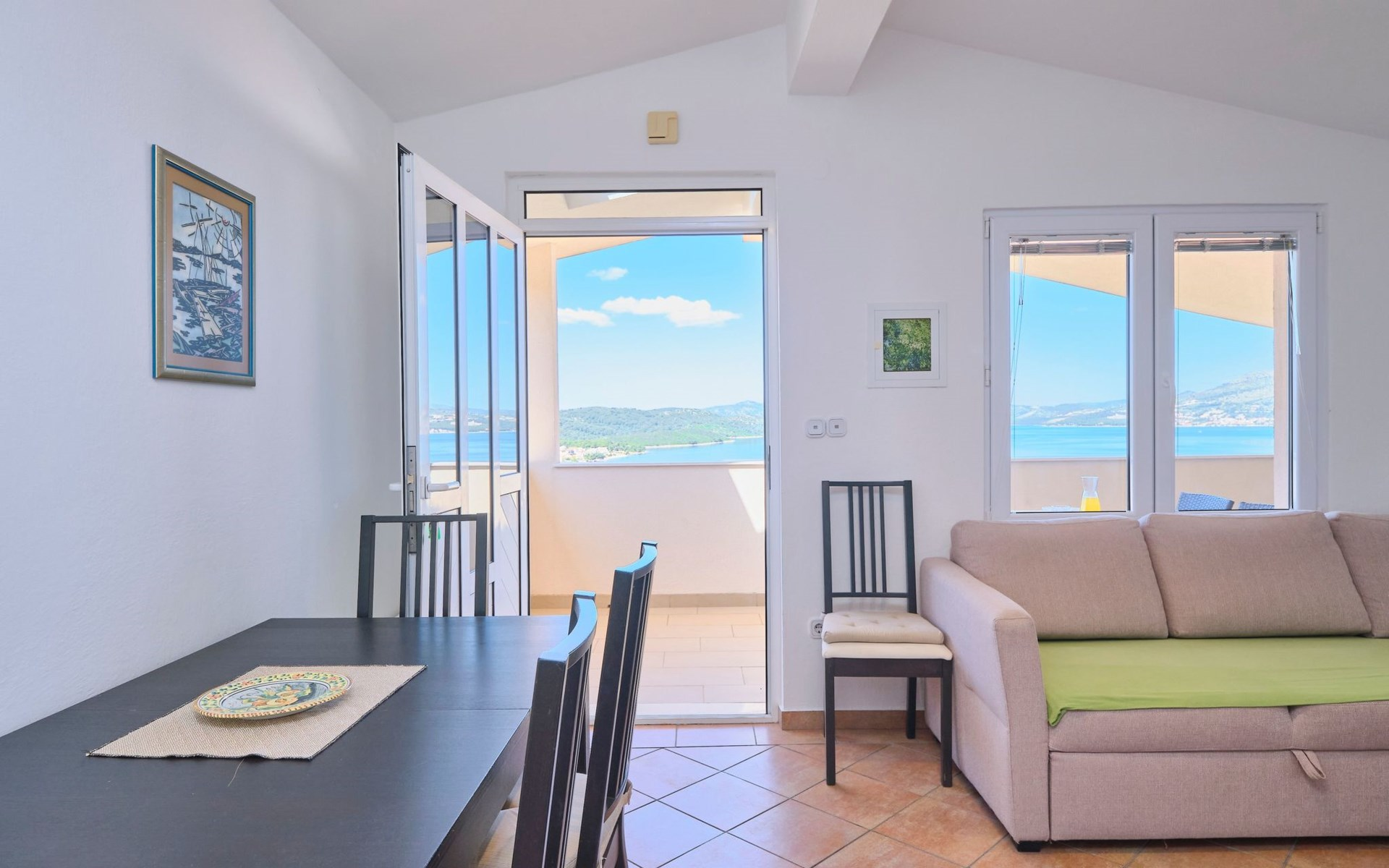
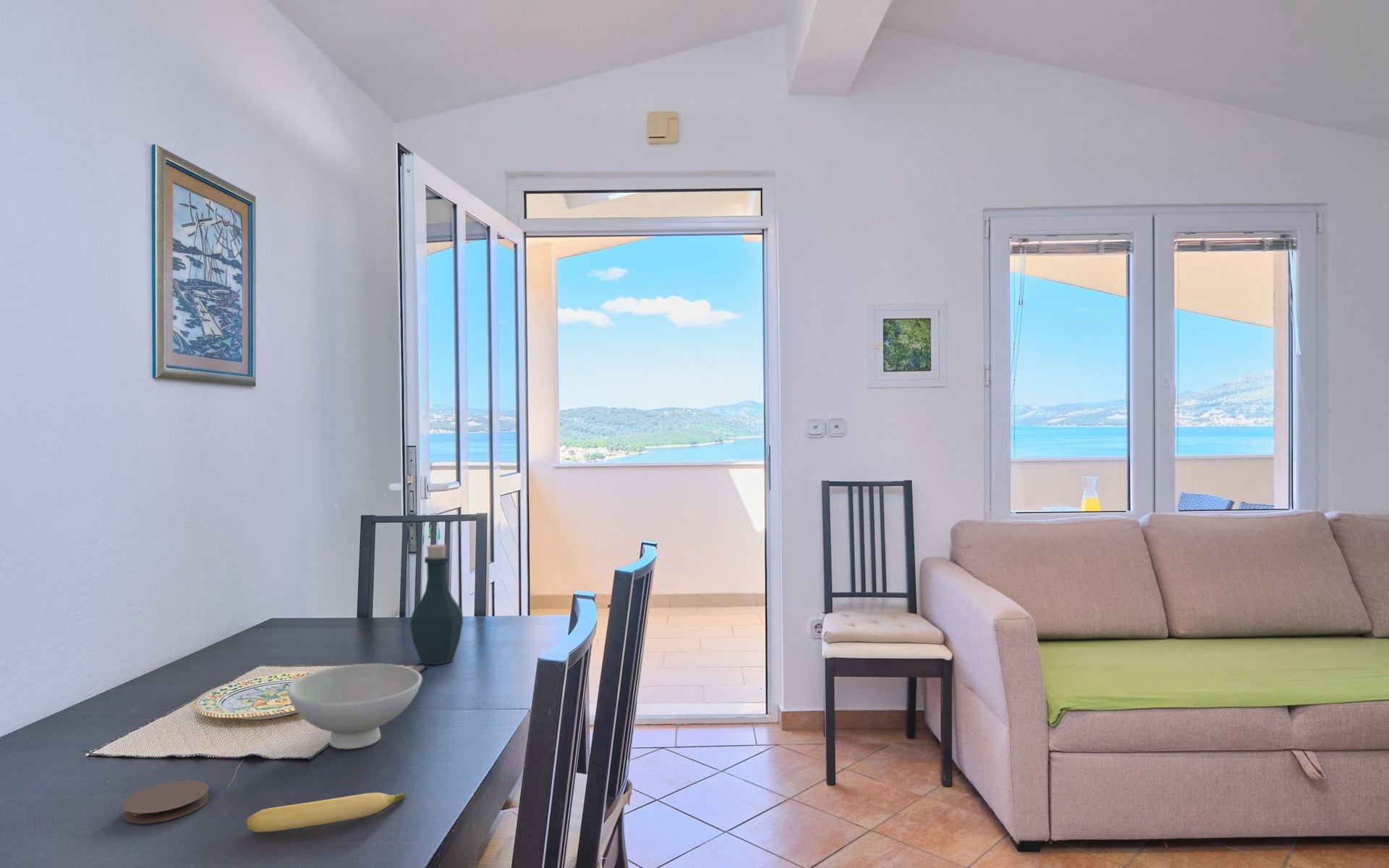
+ banana [245,792,406,833]
+ coaster [122,780,210,825]
+ bowl [286,663,423,749]
+ bottle [409,544,464,665]
